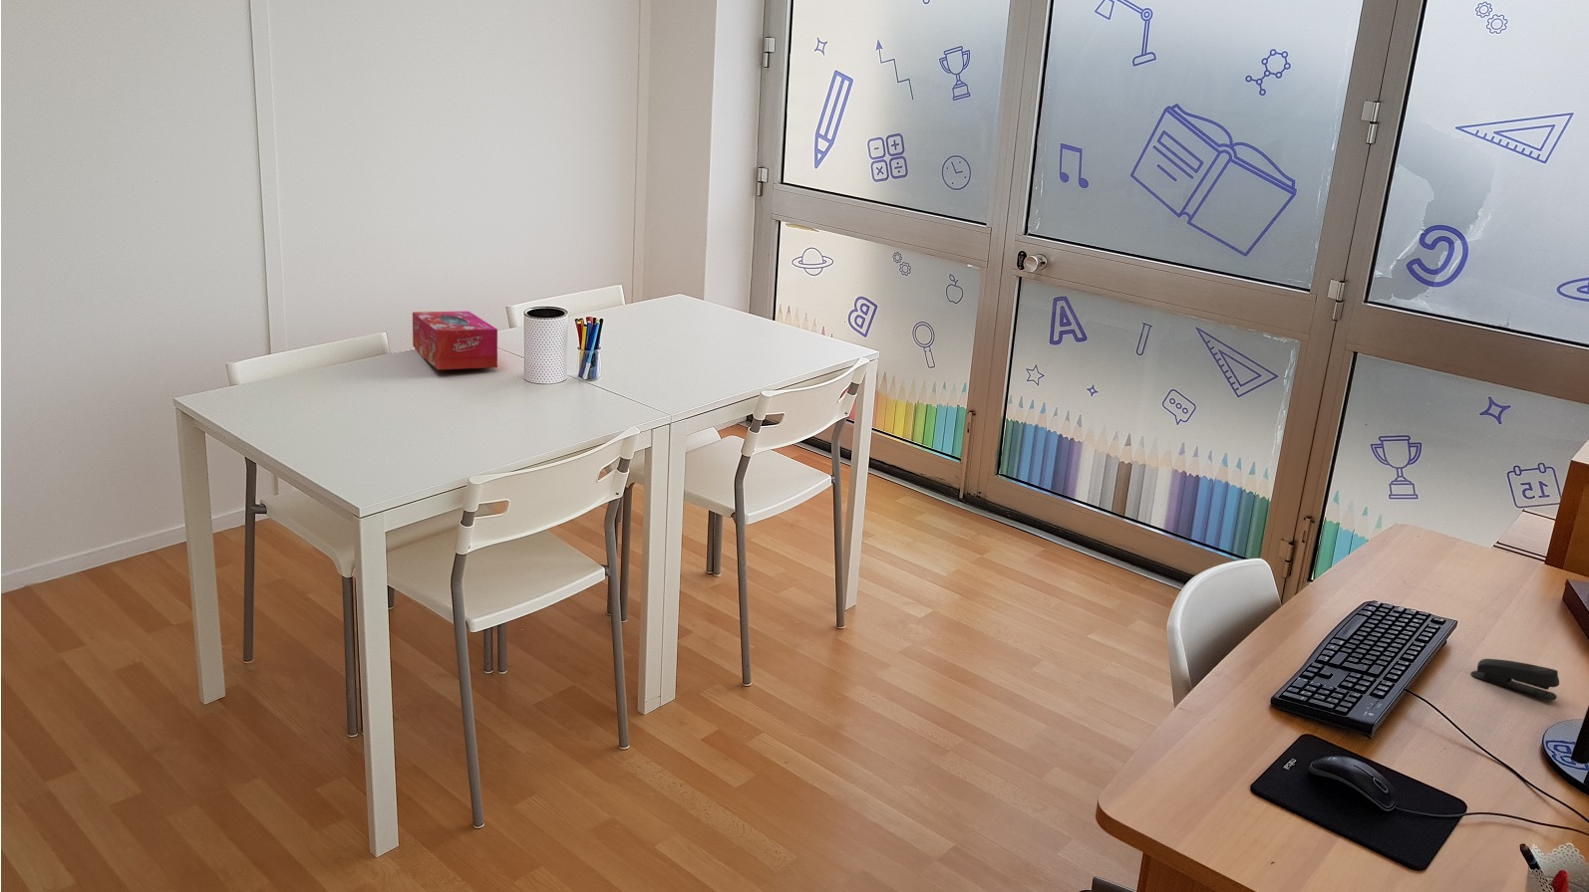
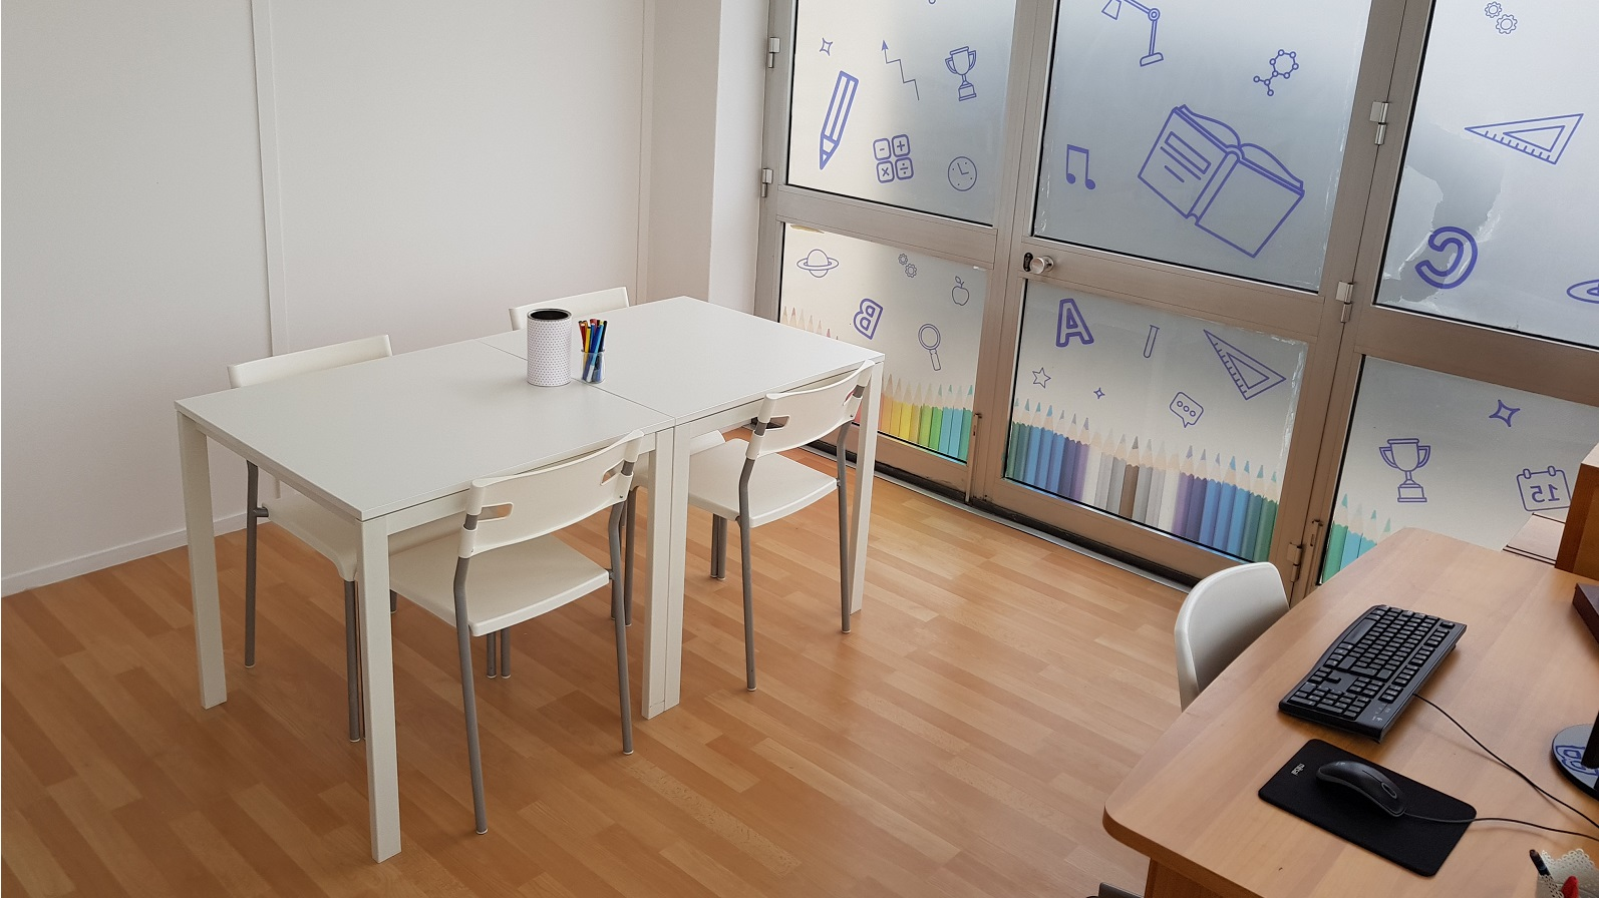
- stapler [1469,658,1561,701]
- tissue box [411,311,499,371]
